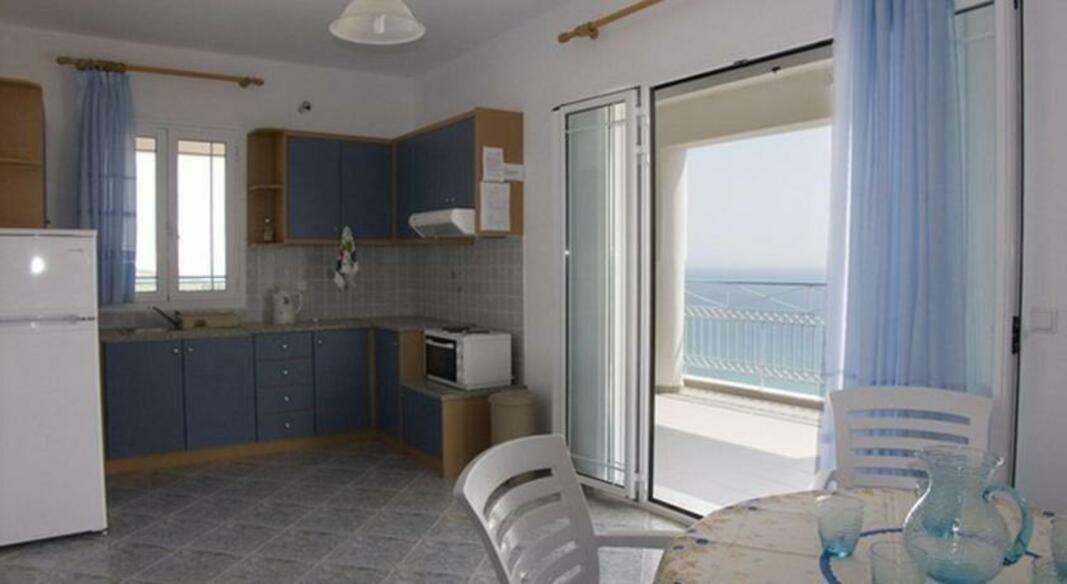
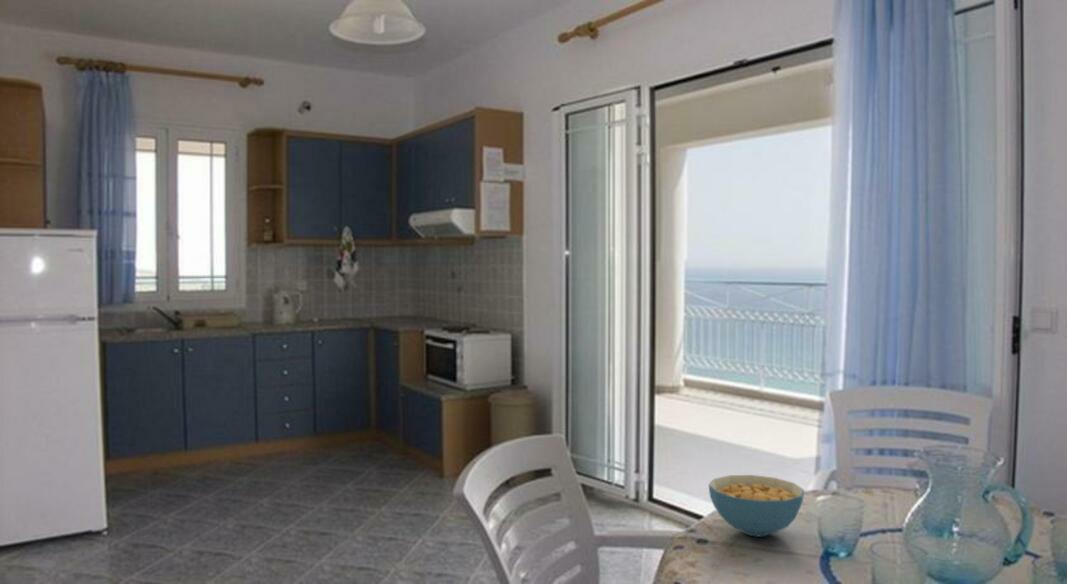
+ cereal bowl [708,474,805,537]
